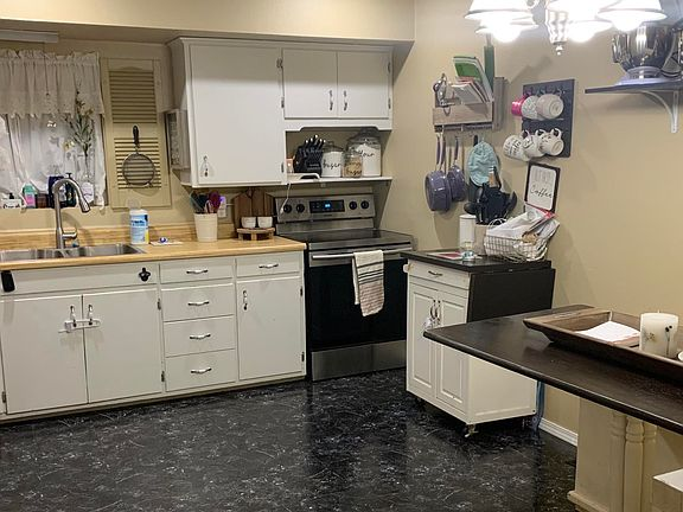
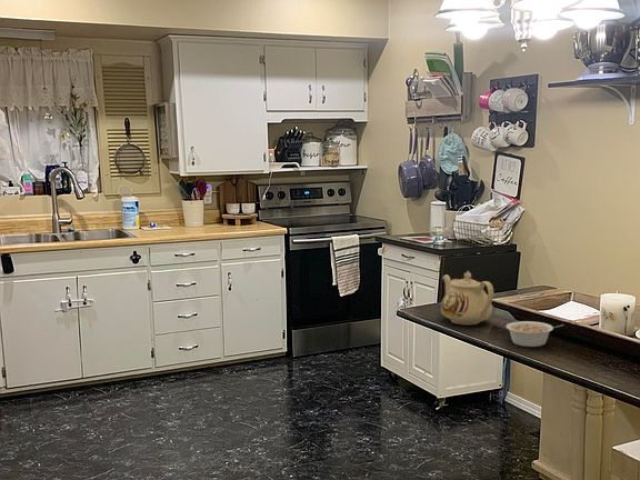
+ legume [504,320,564,348]
+ teapot [440,270,494,326]
